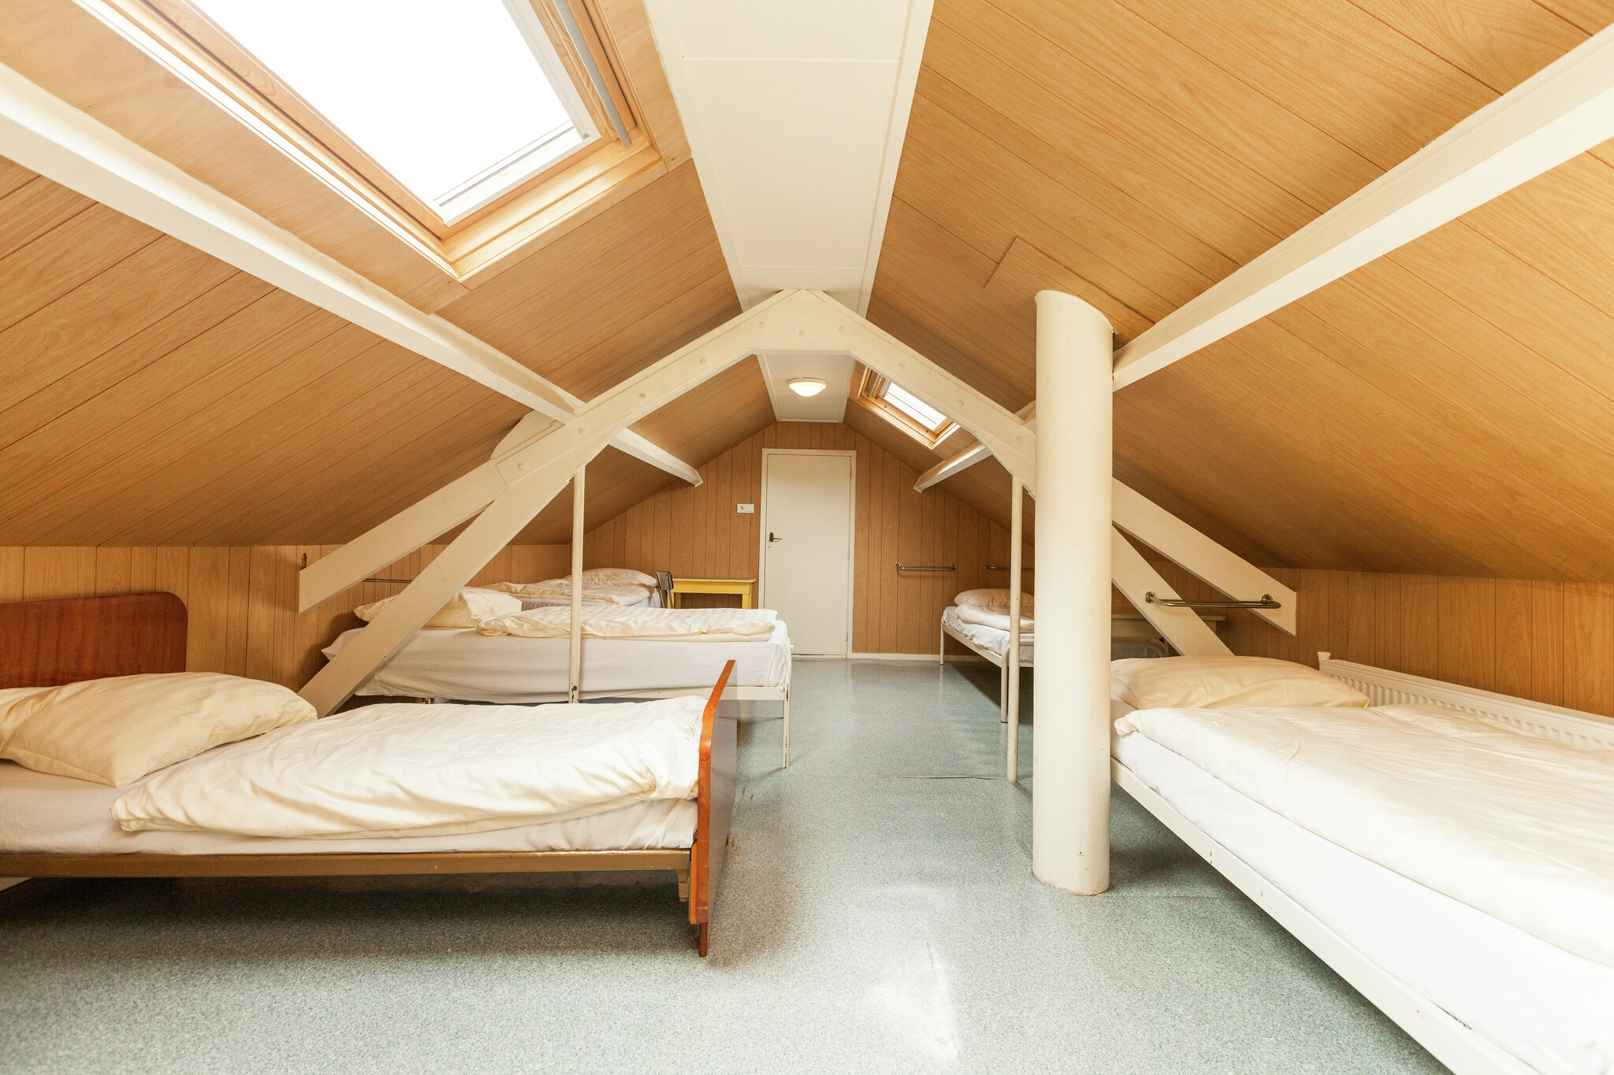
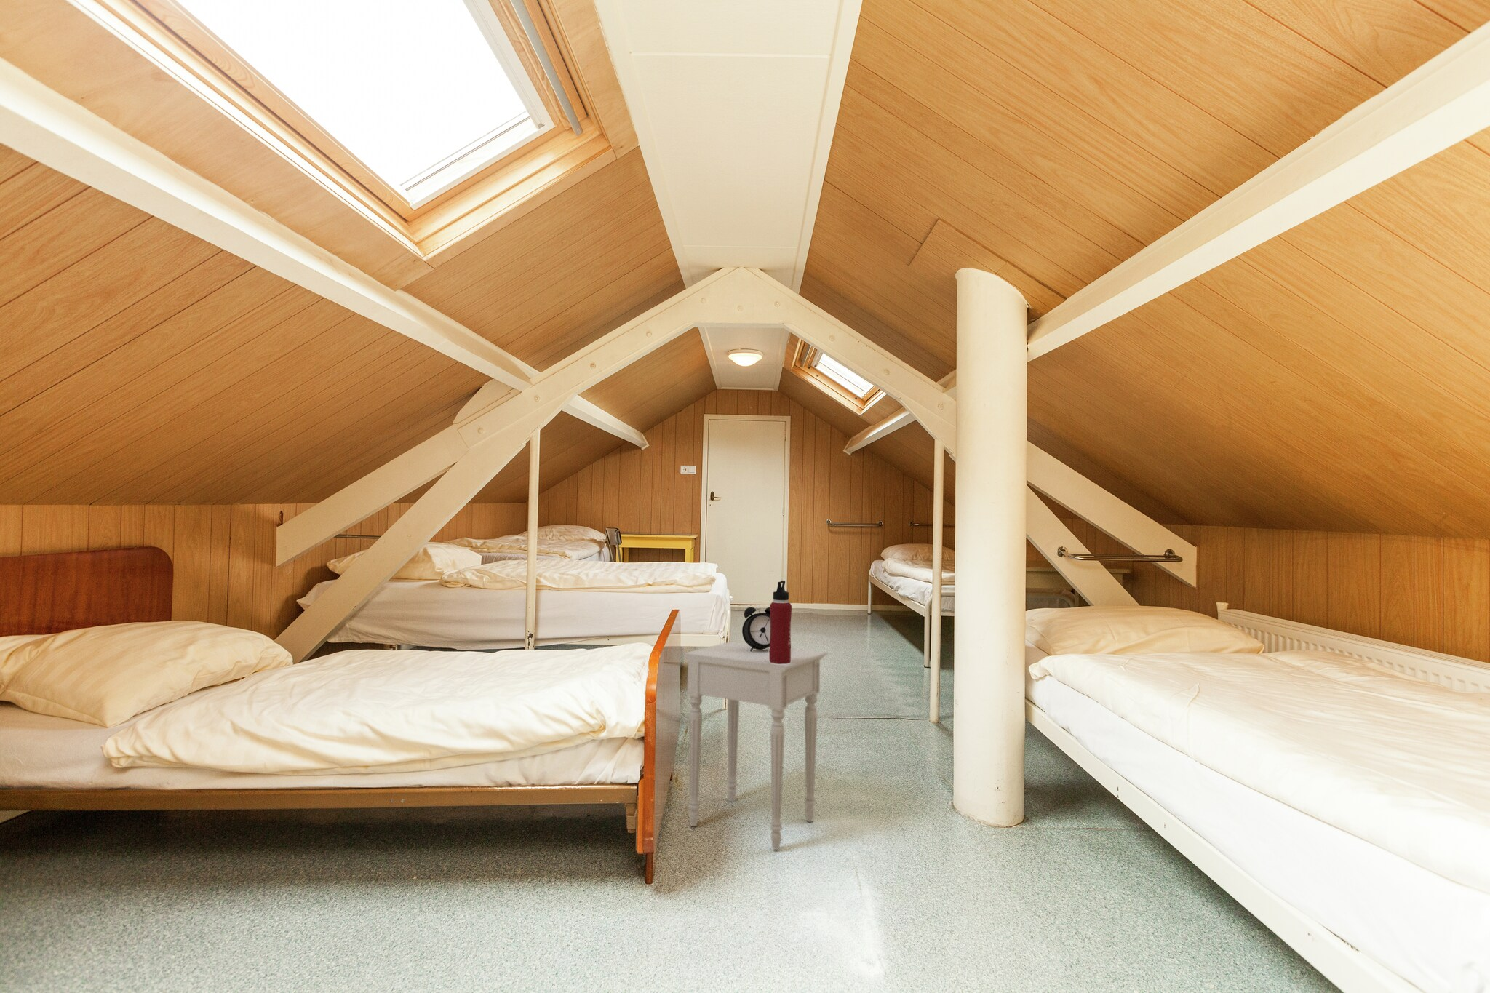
+ alarm clock [741,606,770,652]
+ nightstand [682,641,829,850]
+ water bottle [769,580,792,664]
